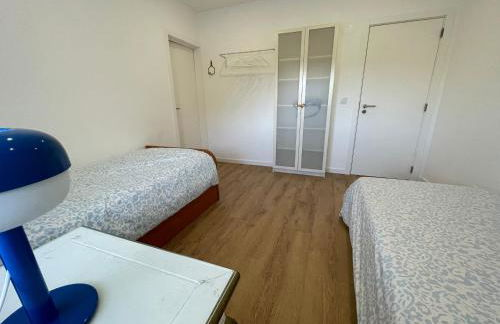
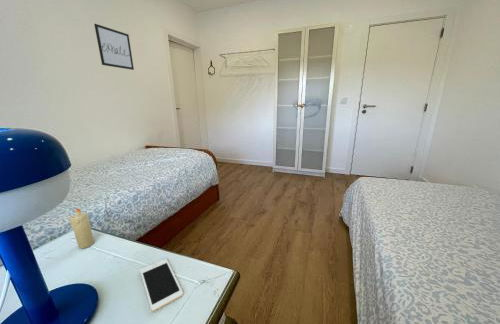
+ cell phone [139,258,184,312]
+ candle [69,207,95,249]
+ wall art [93,23,135,71]
